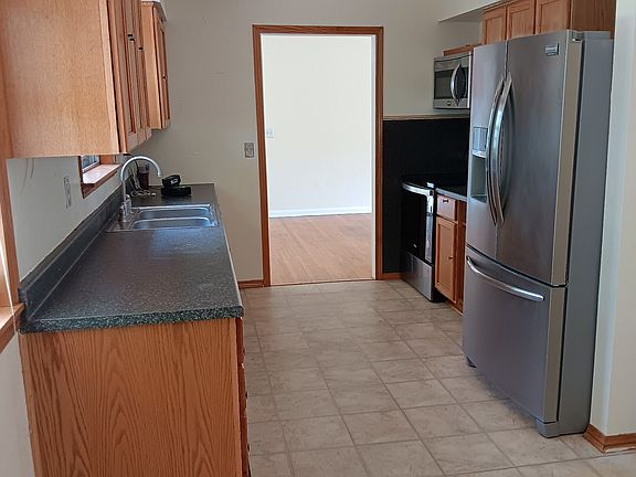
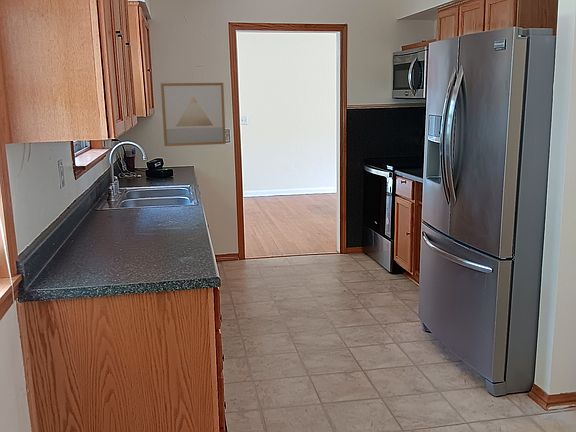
+ wall art [160,82,227,147]
